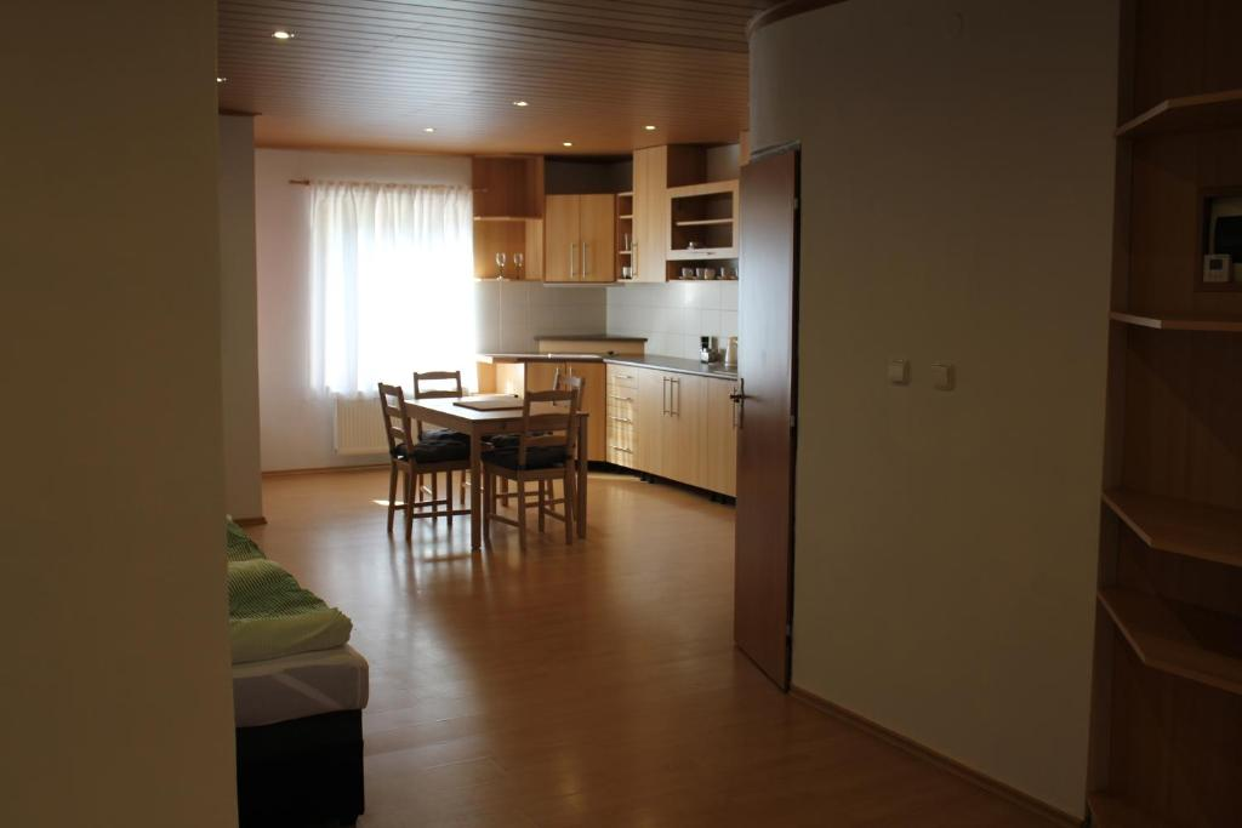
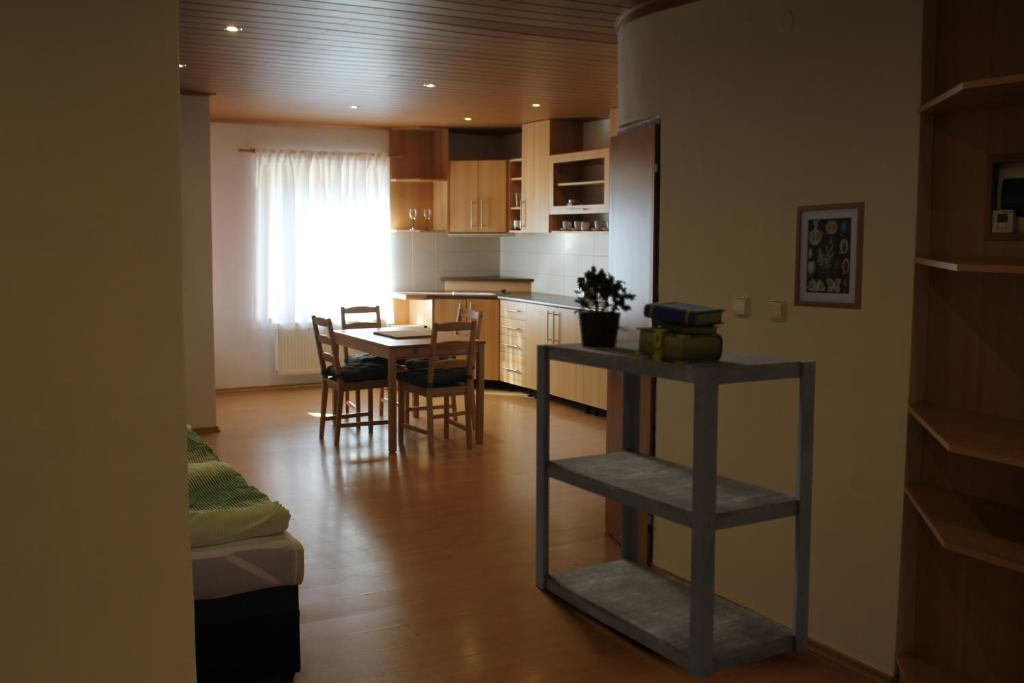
+ shelving unit [535,339,817,681]
+ stack of books [635,300,727,364]
+ potted plant [573,264,638,349]
+ wall art [793,201,866,311]
